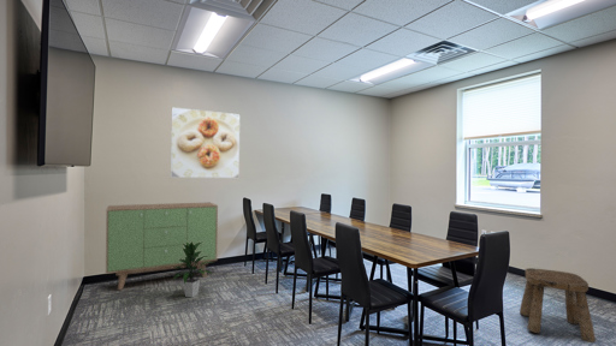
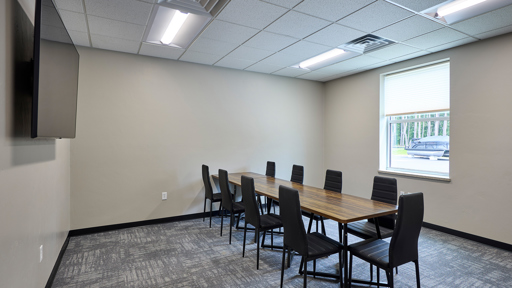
- stool [519,267,597,344]
- sideboard [105,202,219,291]
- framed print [170,106,241,179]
- indoor plant [171,241,215,298]
